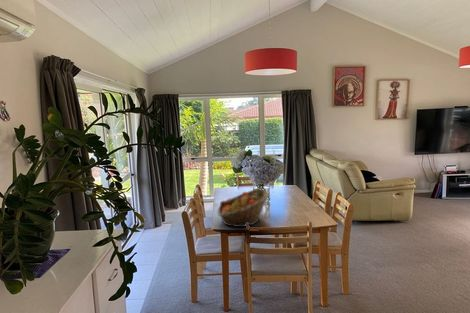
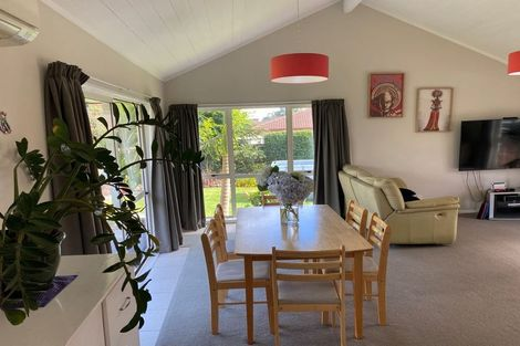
- fruit basket [216,188,270,228]
